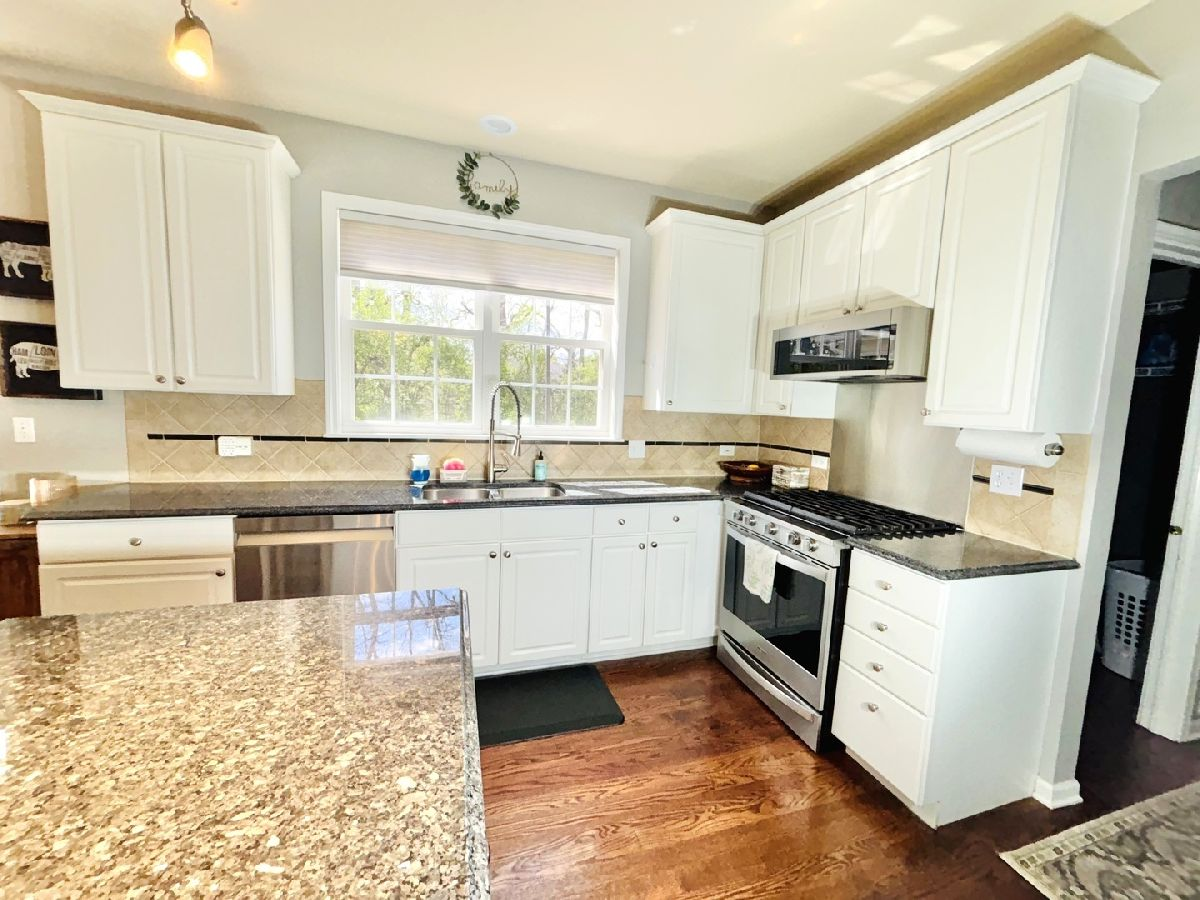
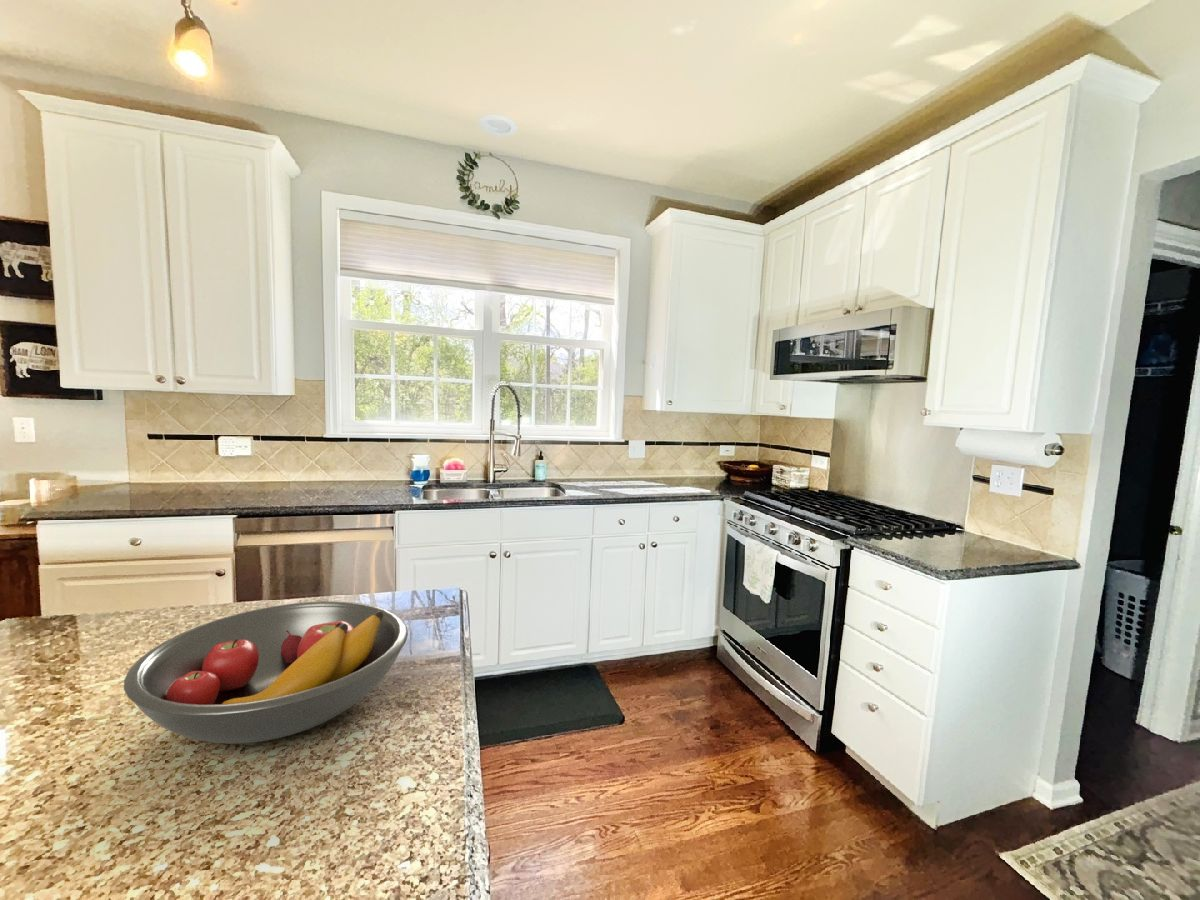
+ fruit bowl [123,600,409,745]
